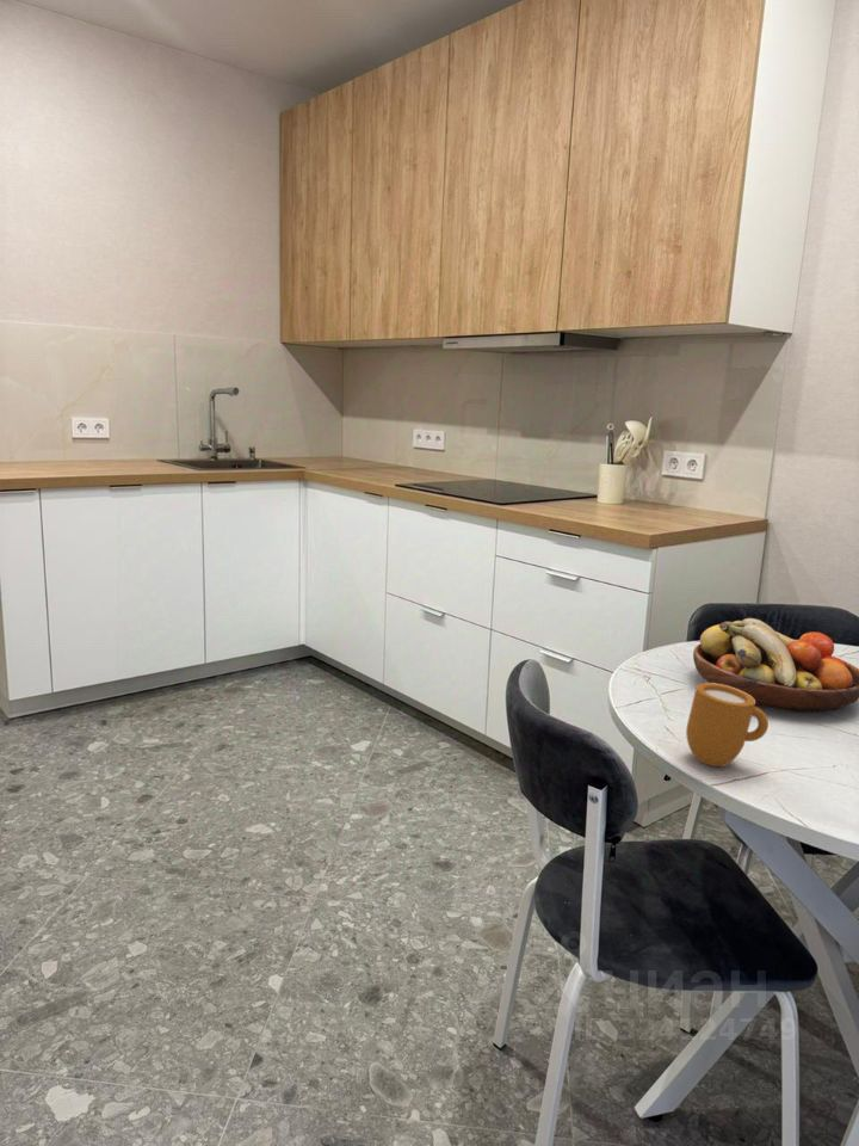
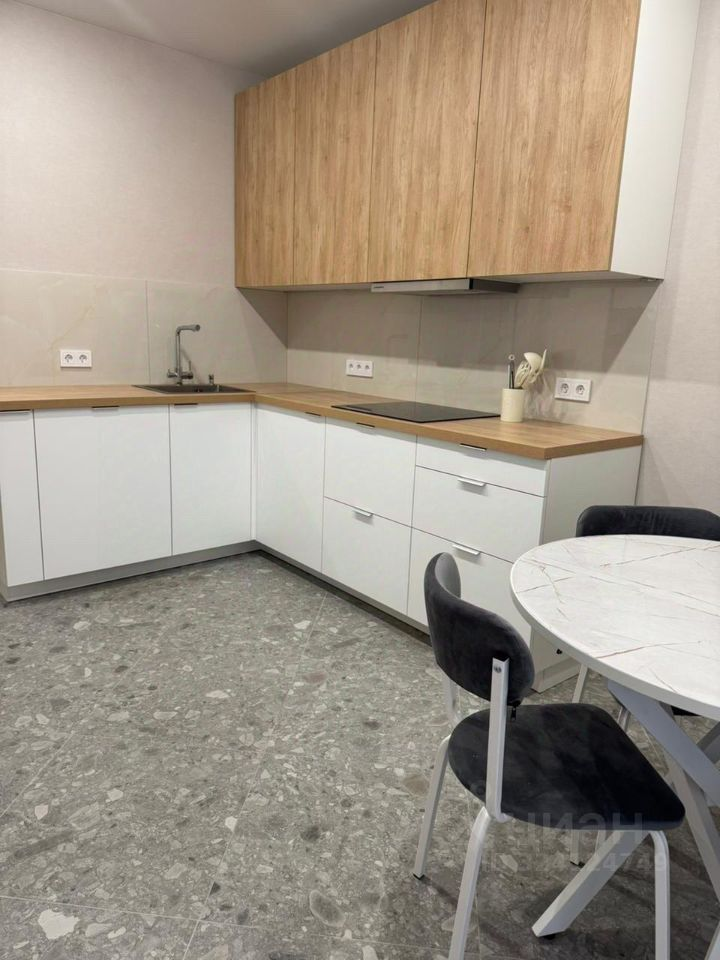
- fruit bowl [692,617,859,714]
- mug [685,682,770,768]
